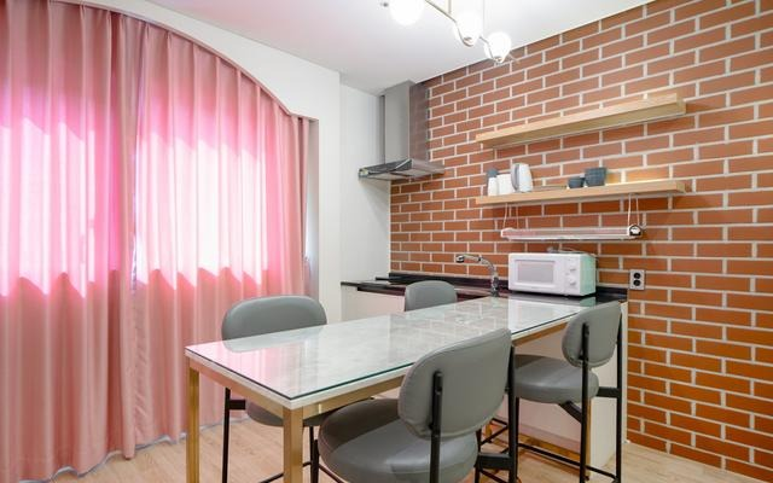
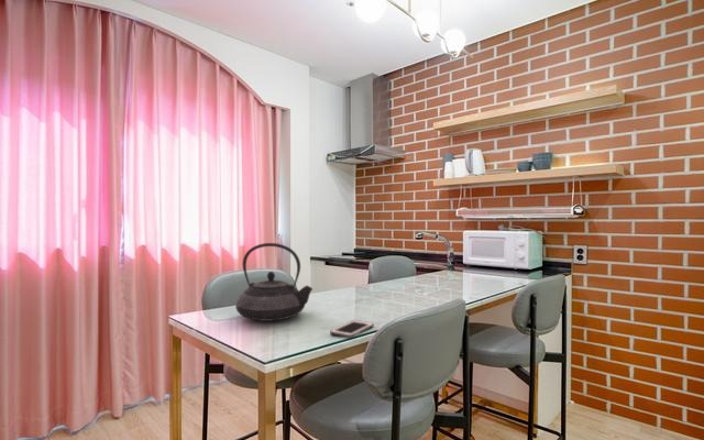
+ teapot [234,242,314,322]
+ cell phone [329,319,375,339]
